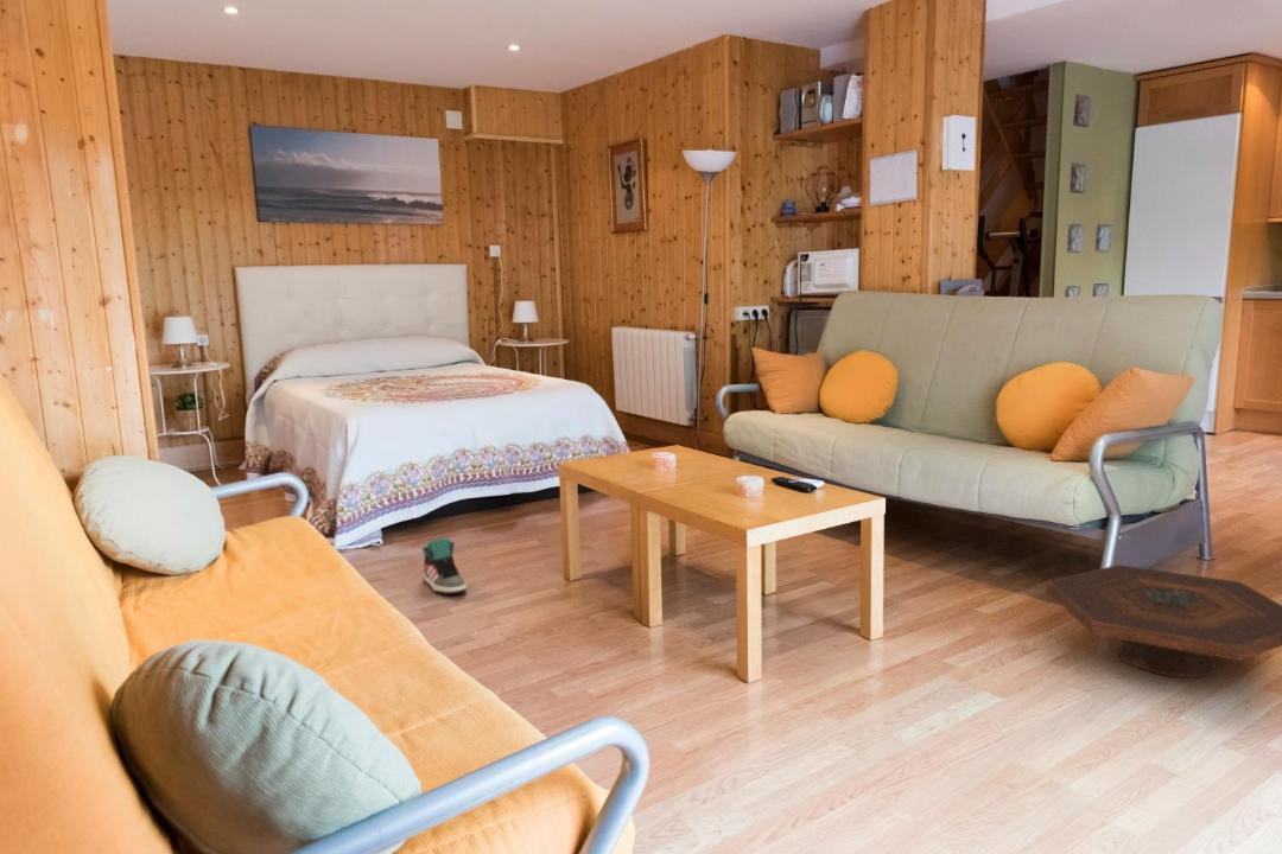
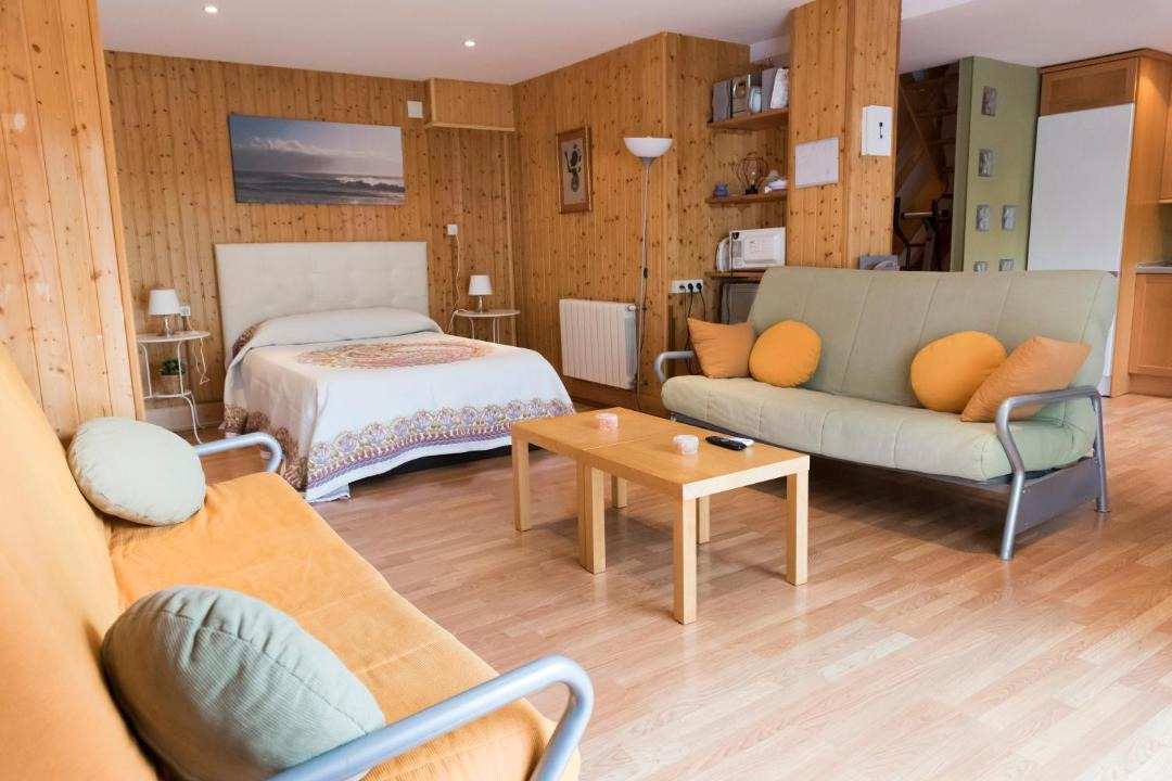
- side table [1045,563,1282,678]
- sneaker [421,536,468,595]
